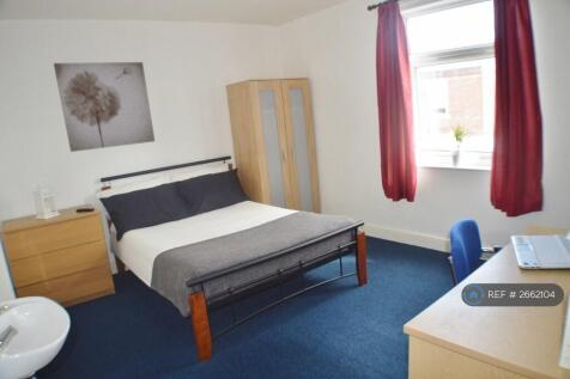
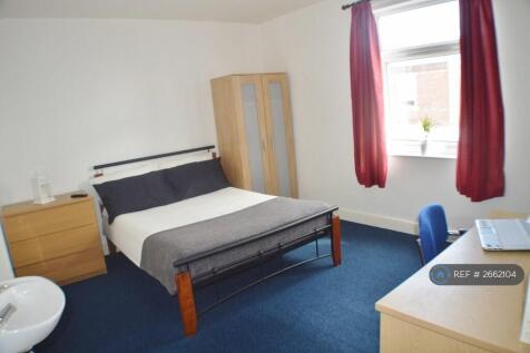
- wall art [53,61,156,153]
